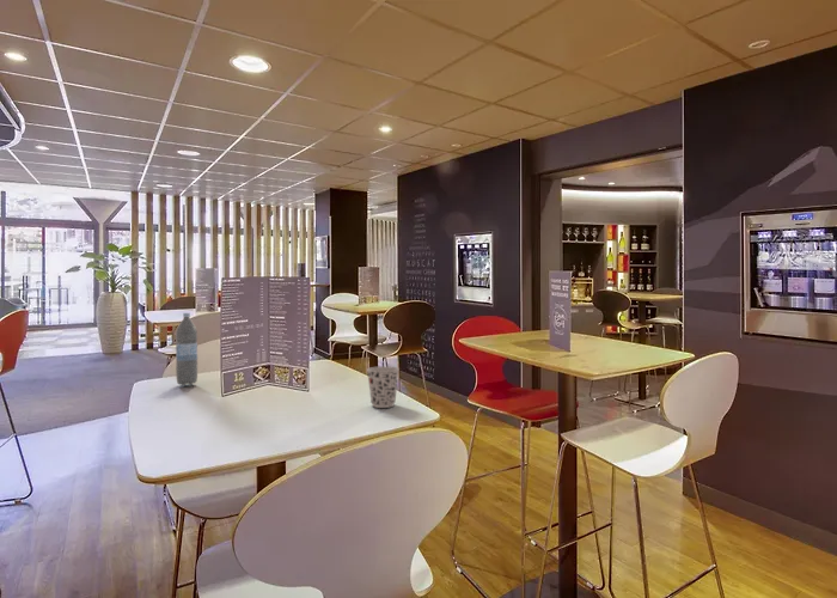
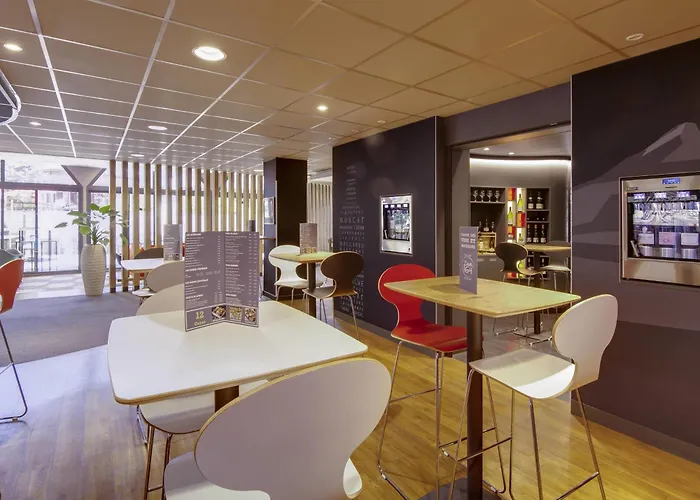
- cup [366,365,401,409]
- water bottle [175,312,198,386]
